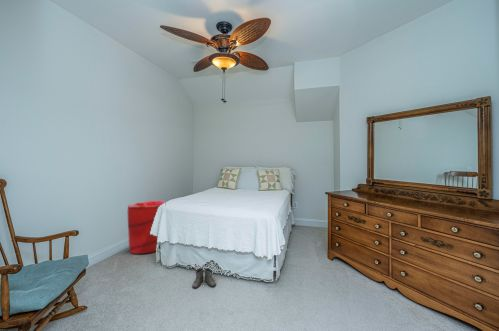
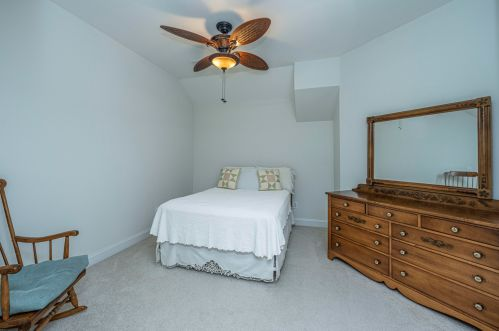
- laundry hamper [127,200,166,255]
- boots [191,267,217,290]
